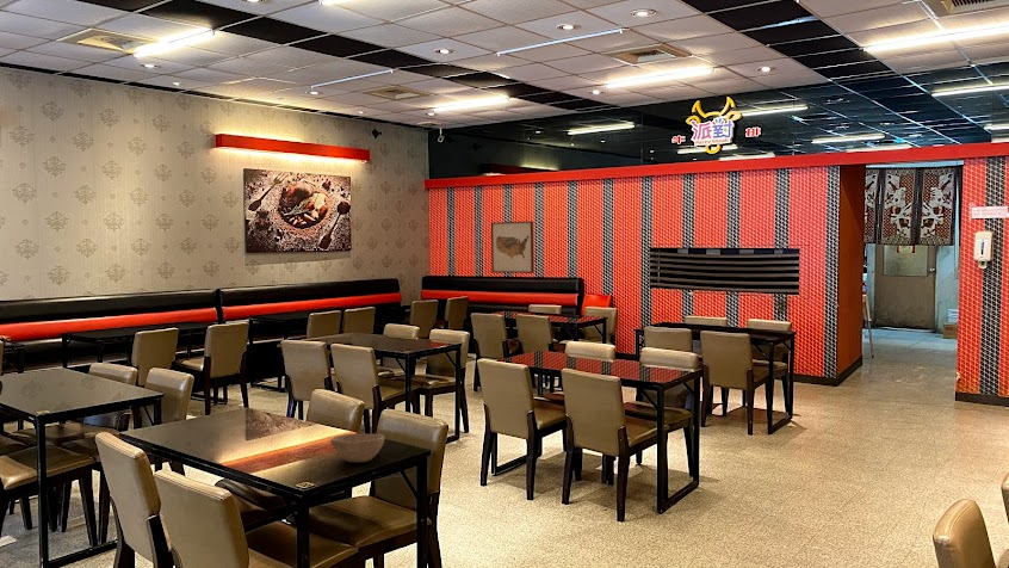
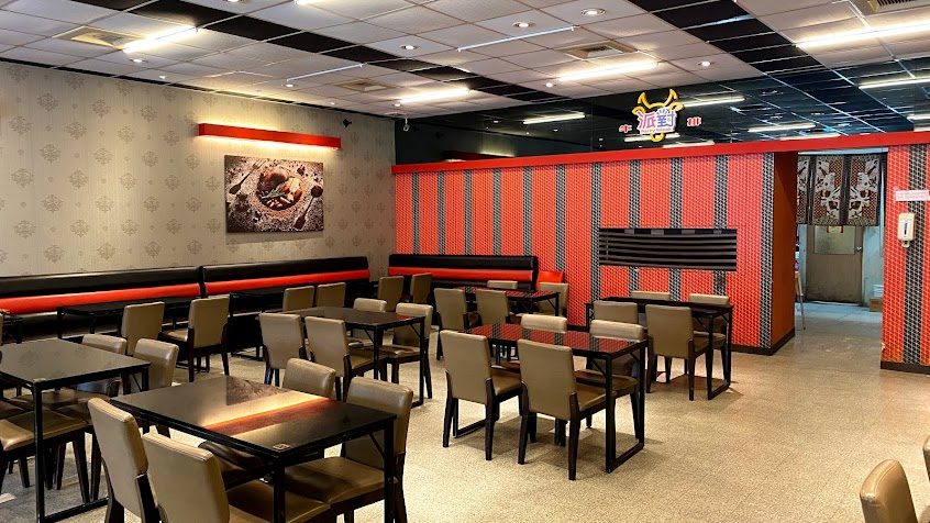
- wall art [490,220,534,274]
- bowl [329,433,386,463]
